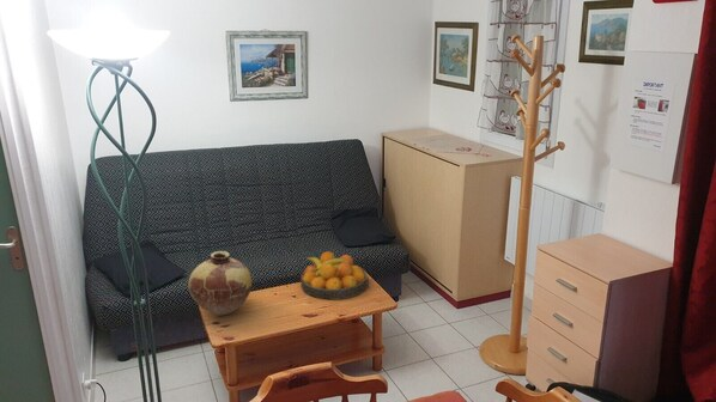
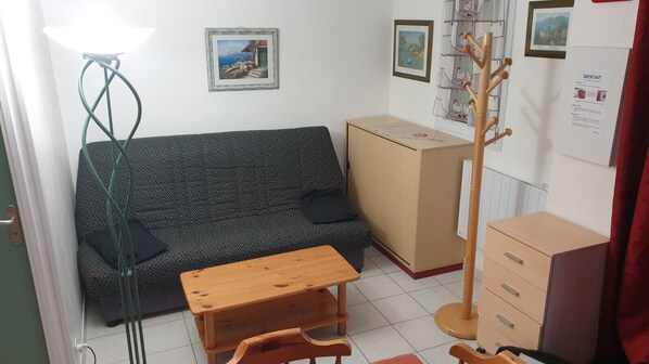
- vase [187,250,253,316]
- fruit bowl [299,250,369,302]
